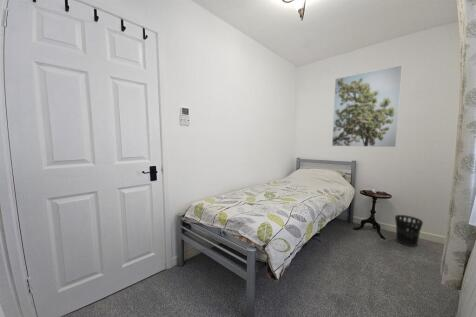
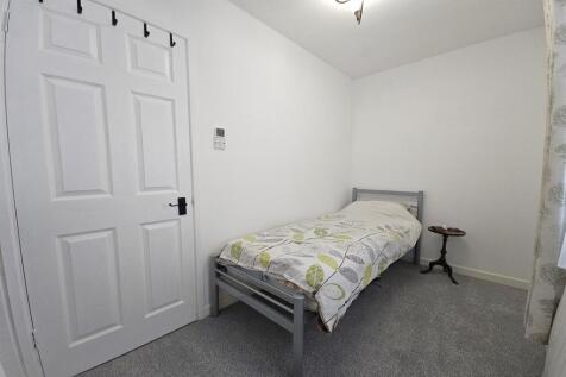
- wastebasket [394,214,424,248]
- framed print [331,64,403,148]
